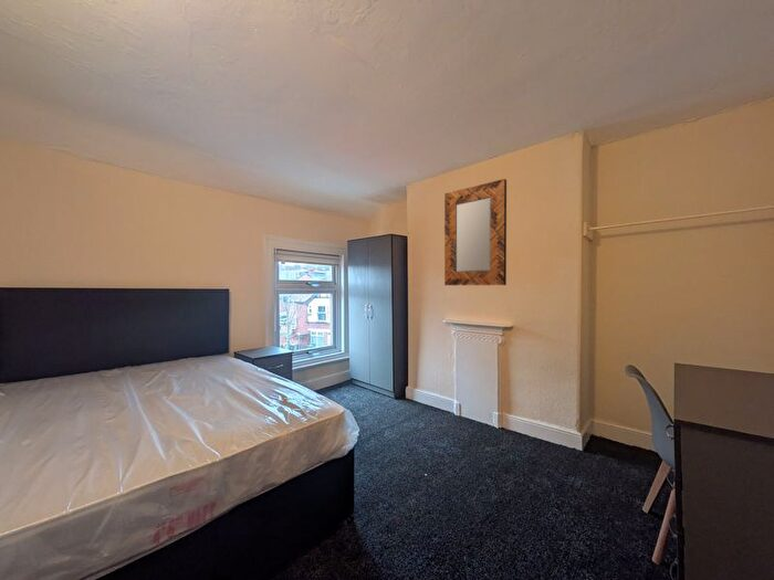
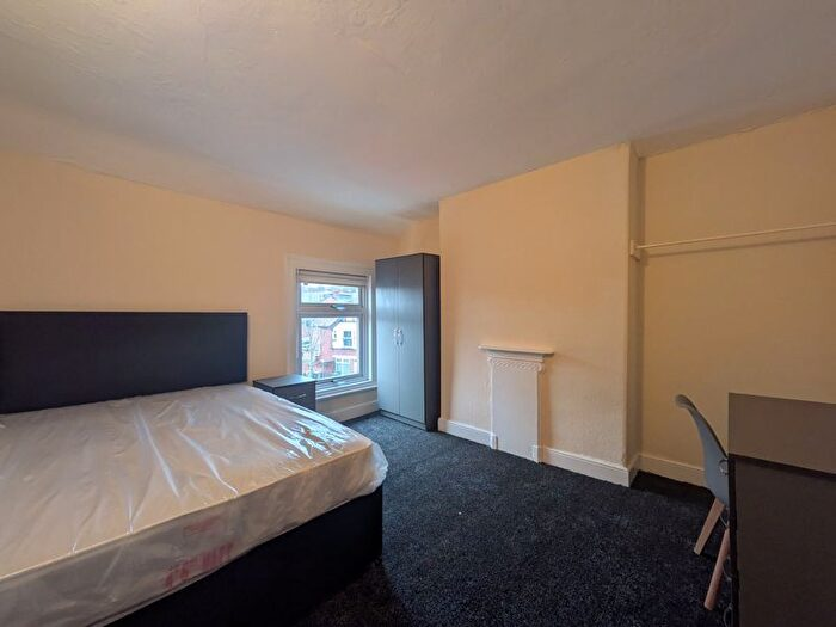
- home mirror [443,178,508,286]
